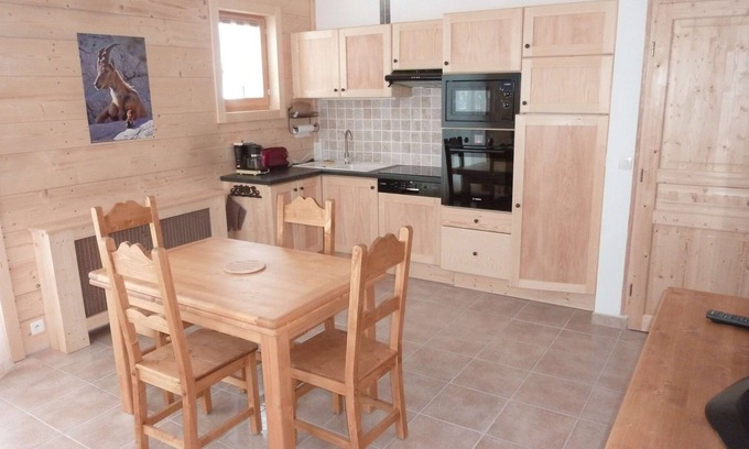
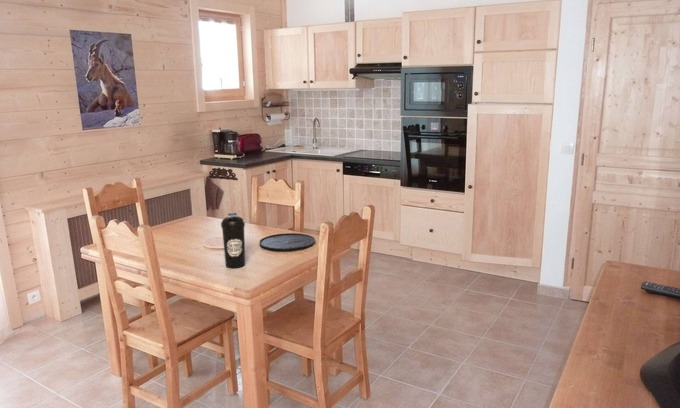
+ plate [258,232,316,252]
+ water bottle [220,212,246,269]
